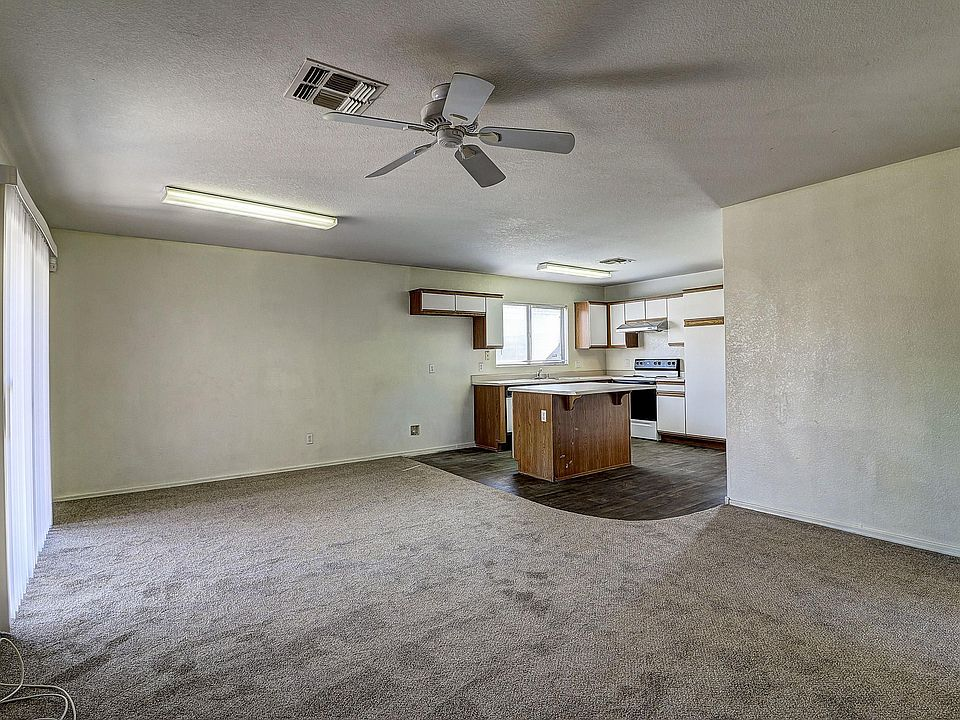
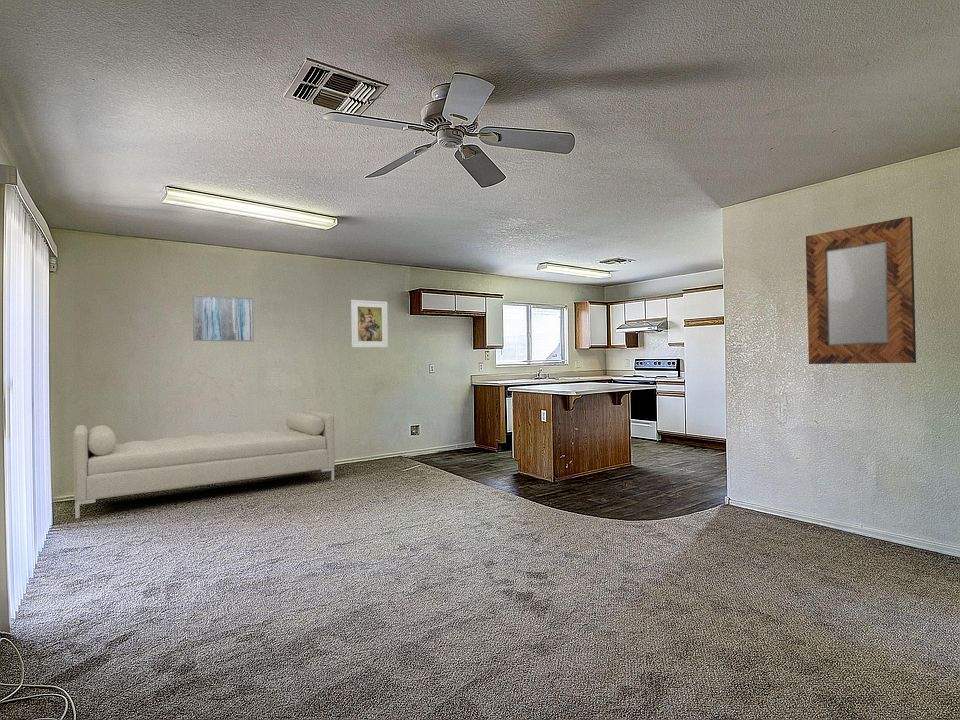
+ wall art [192,294,255,342]
+ home mirror [805,216,917,365]
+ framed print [350,299,389,348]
+ sofa [72,409,336,519]
